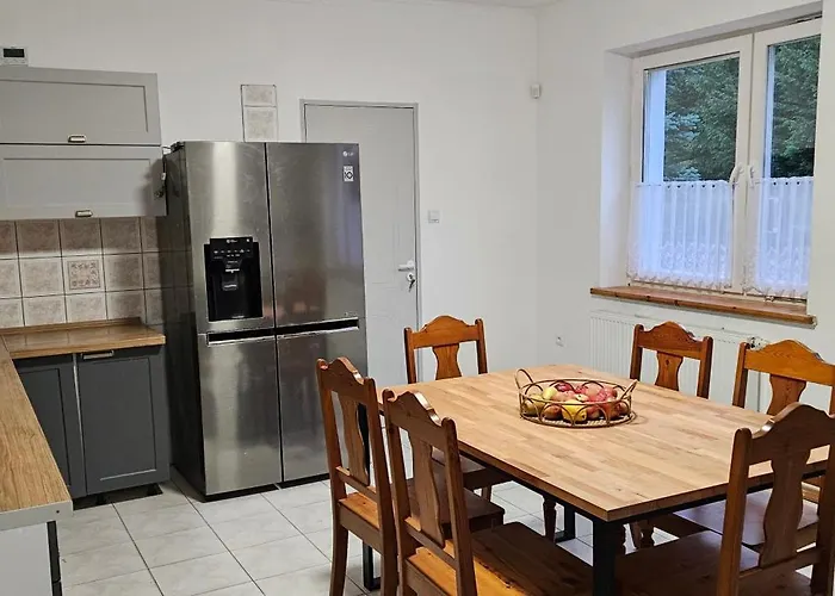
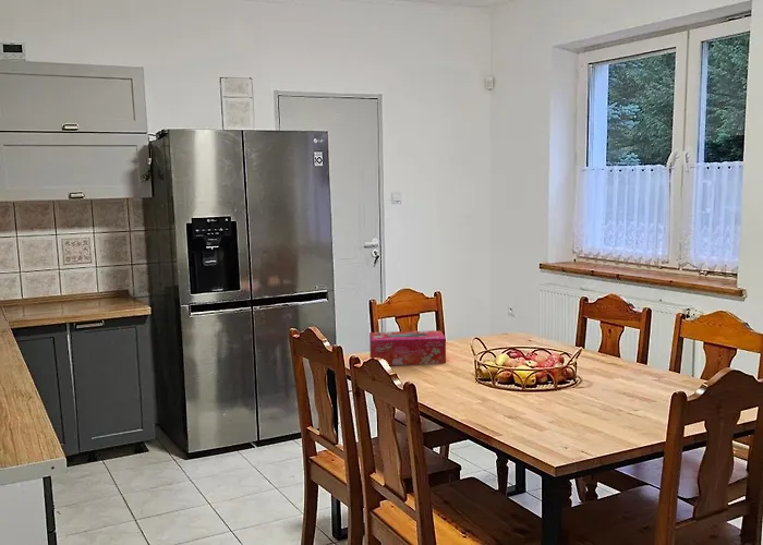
+ tissue box [368,329,447,366]
